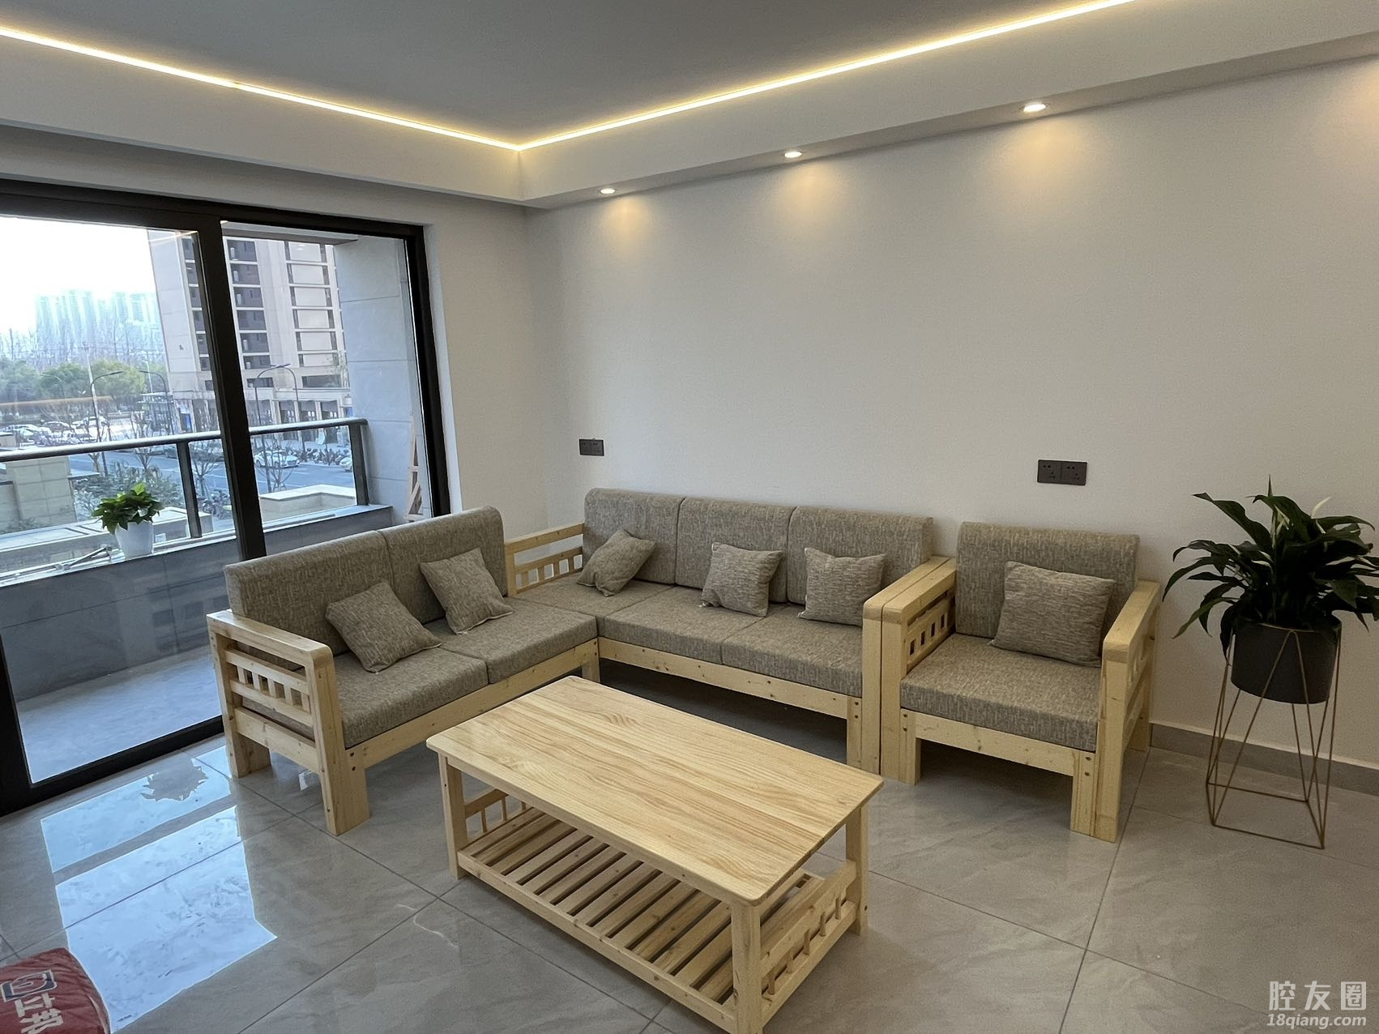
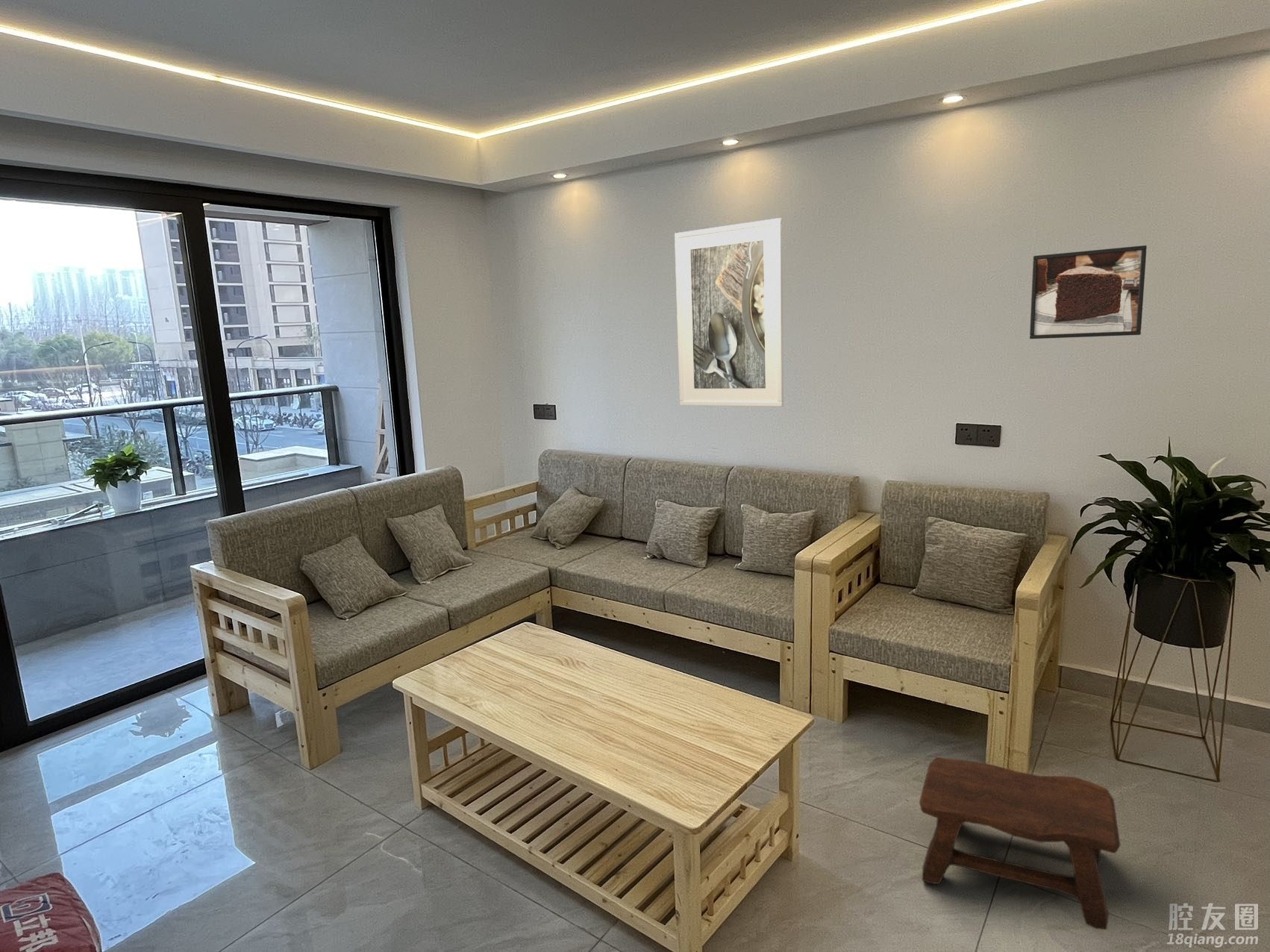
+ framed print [674,217,784,407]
+ stool [919,757,1121,930]
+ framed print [1029,245,1148,339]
